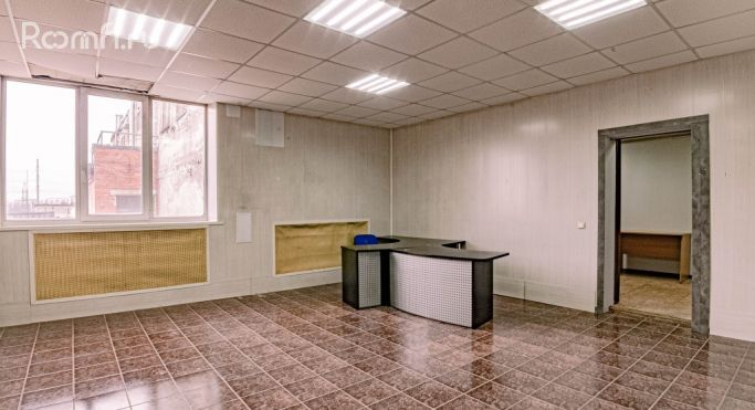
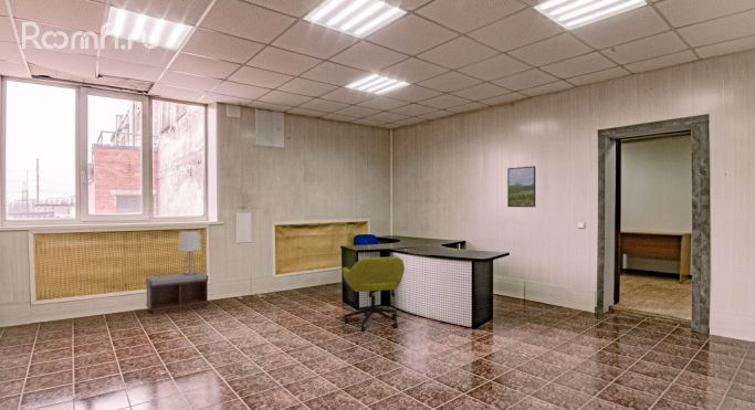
+ lamp [177,230,202,275]
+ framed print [506,165,536,208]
+ office chair [340,255,406,333]
+ bench [145,271,209,315]
